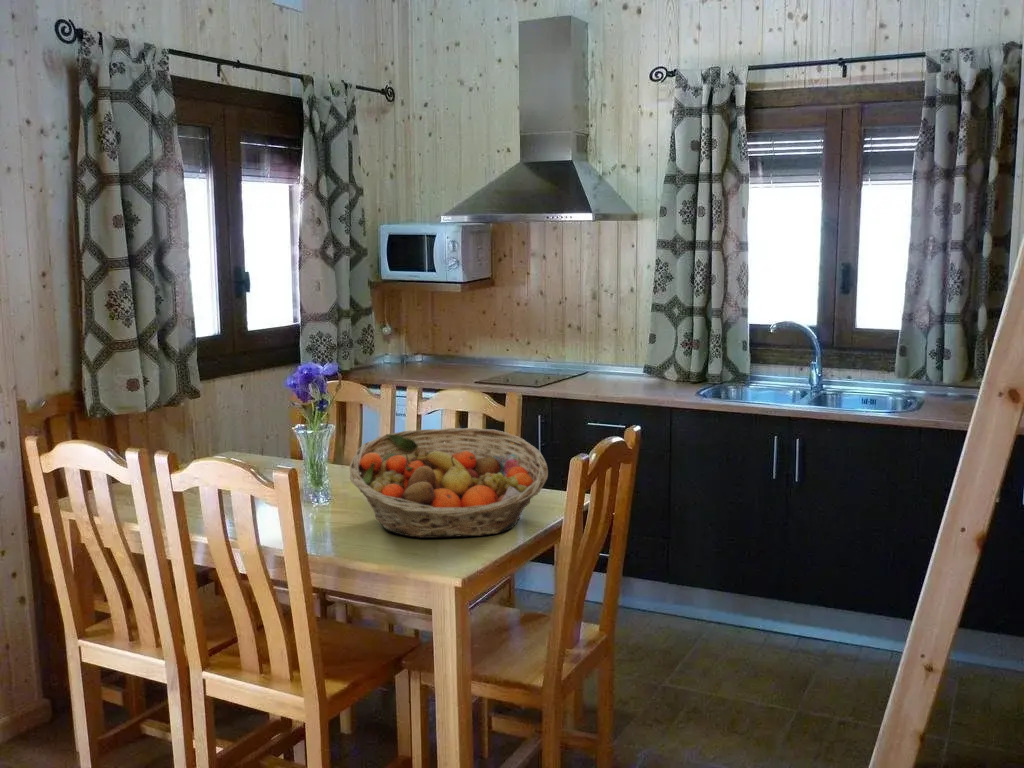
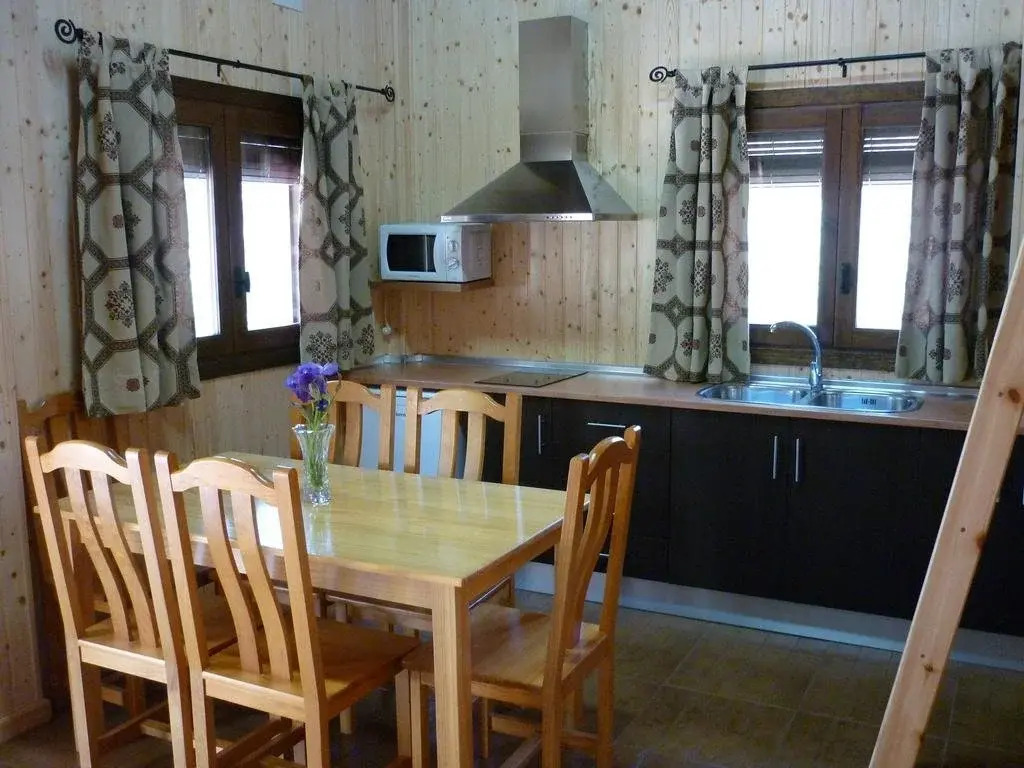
- fruit basket [349,427,549,539]
